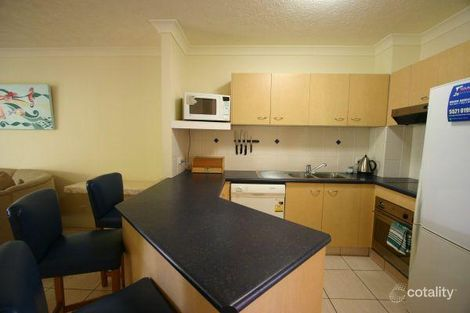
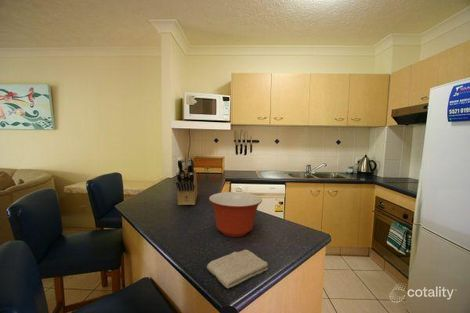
+ mixing bowl [208,191,263,238]
+ knife block [175,157,198,206]
+ washcloth [206,249,269,289]
